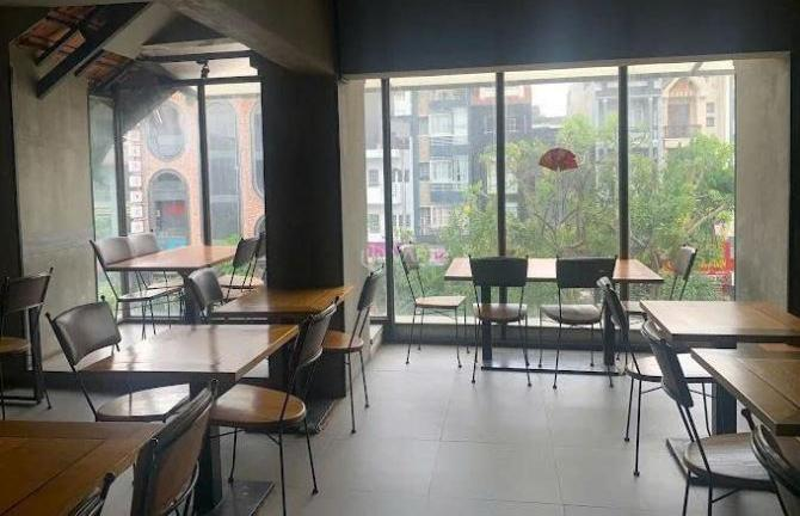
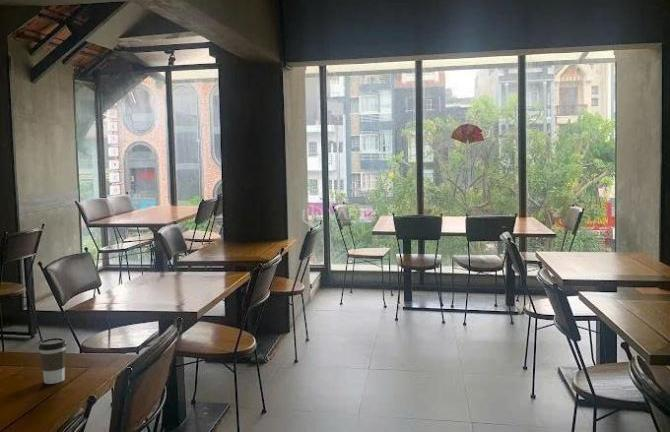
+ coffee cup [38,337,67,385]
